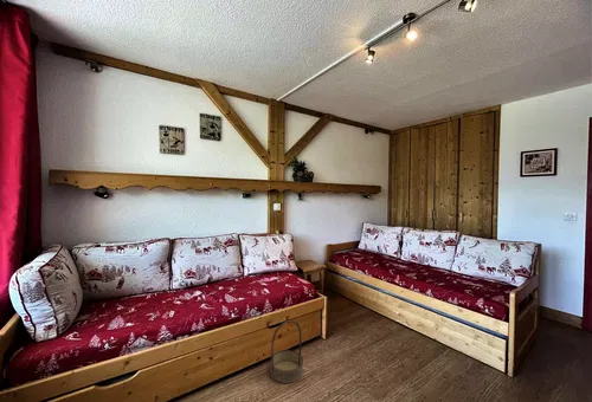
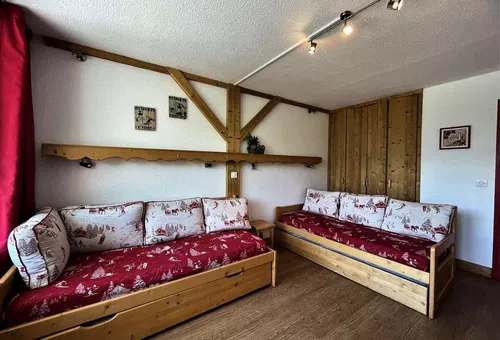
- basket [270,319,304,384]
